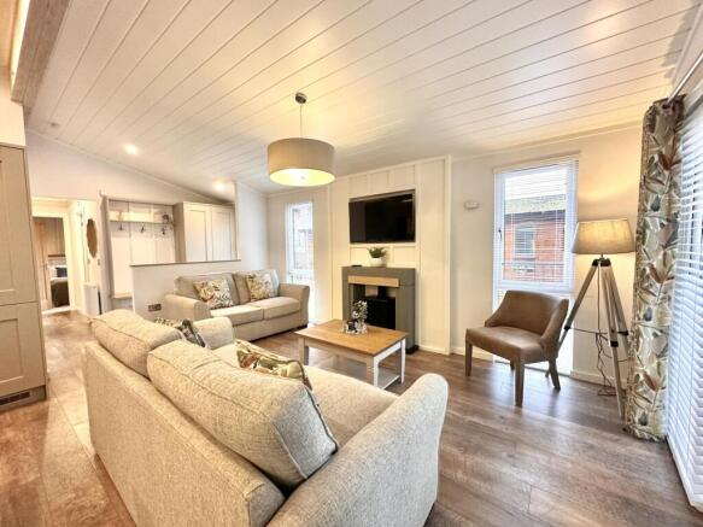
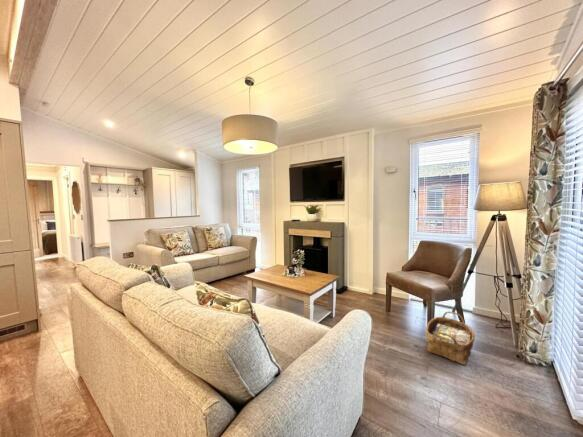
+ woven basket [425,310,476,366]
